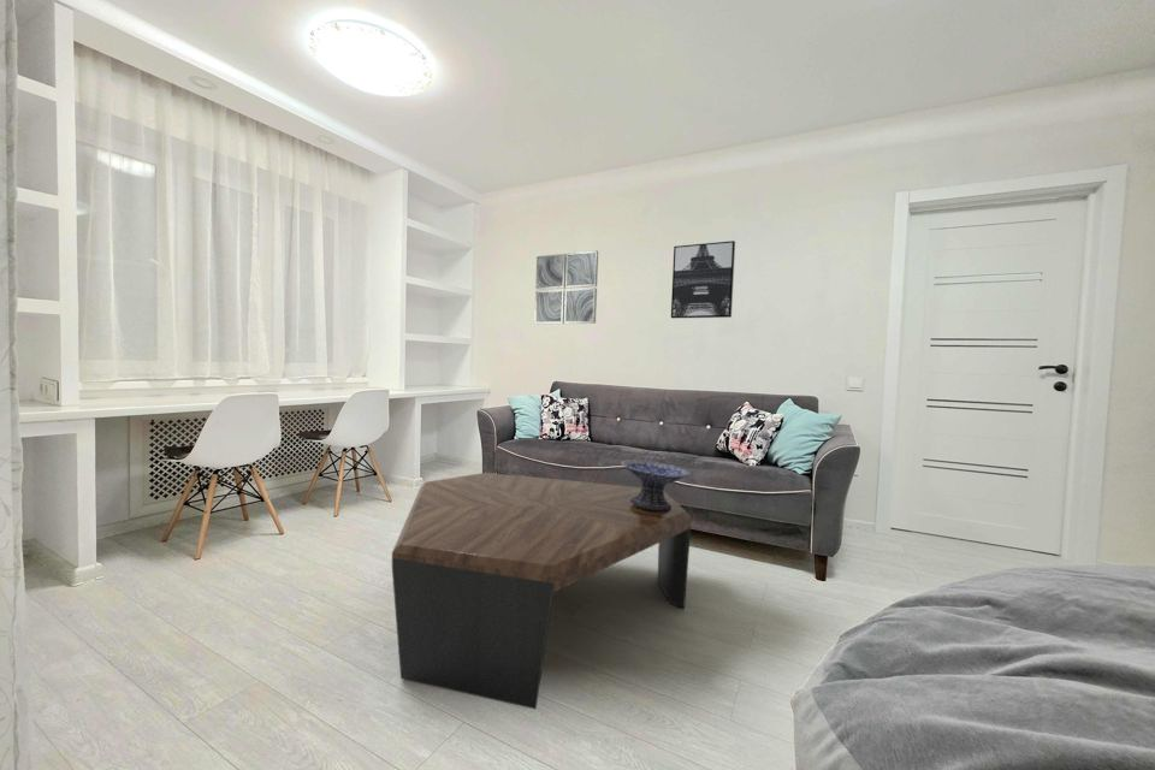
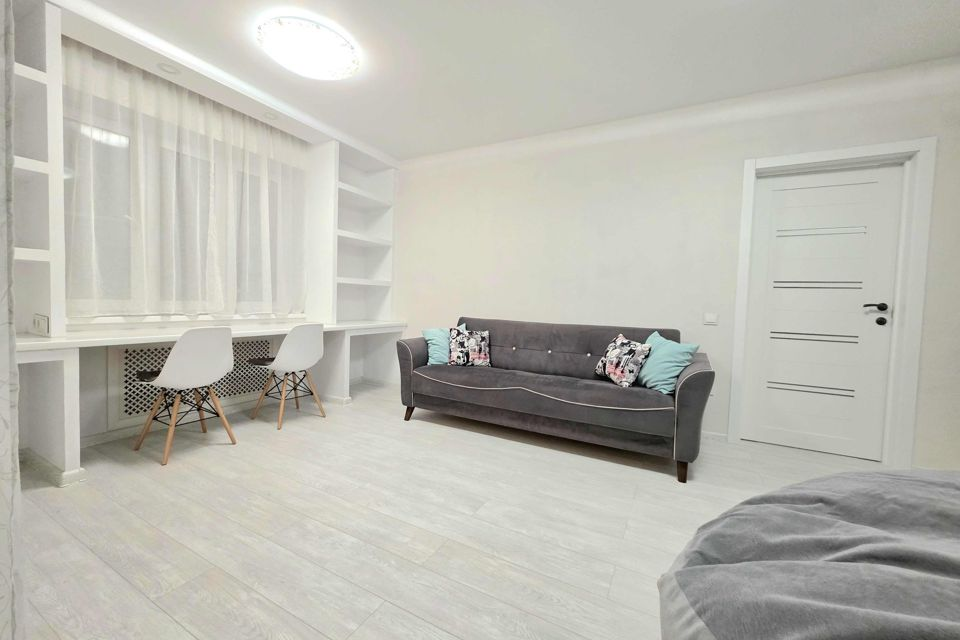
- coffee table [391,472,693,710]
- decorative bowl [620,458,692,510]
- wall art [533,249,599,325]
- wall art [670,239,736,320]
